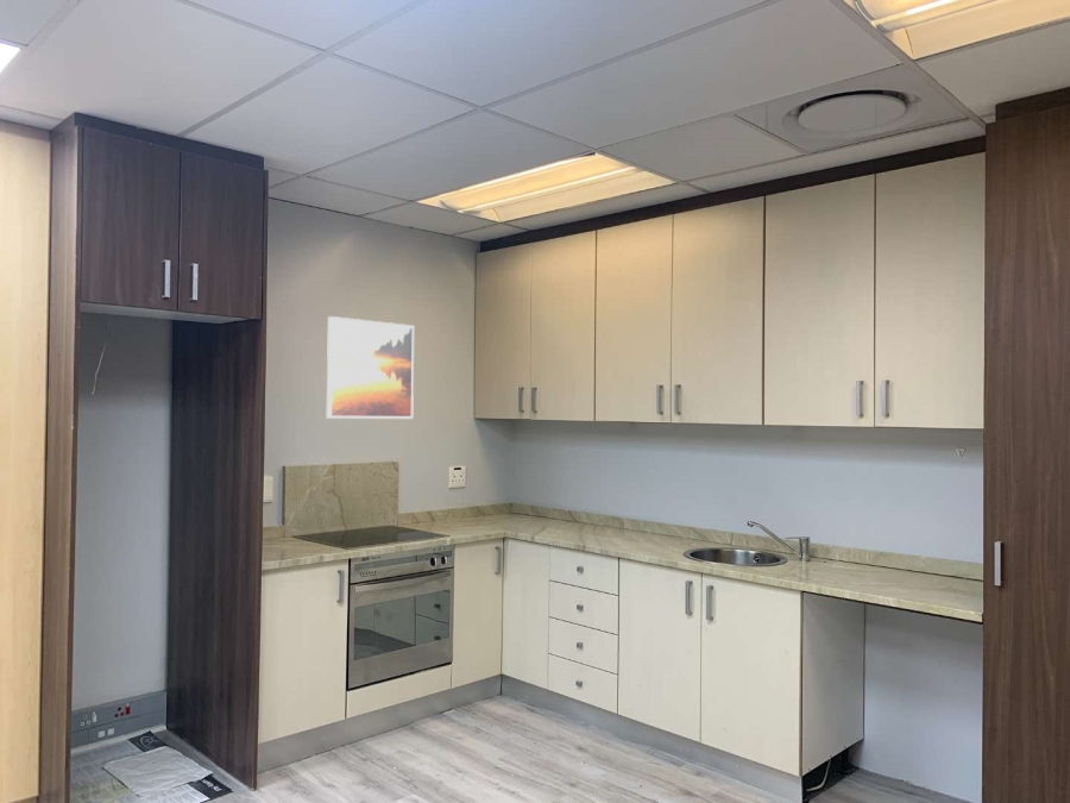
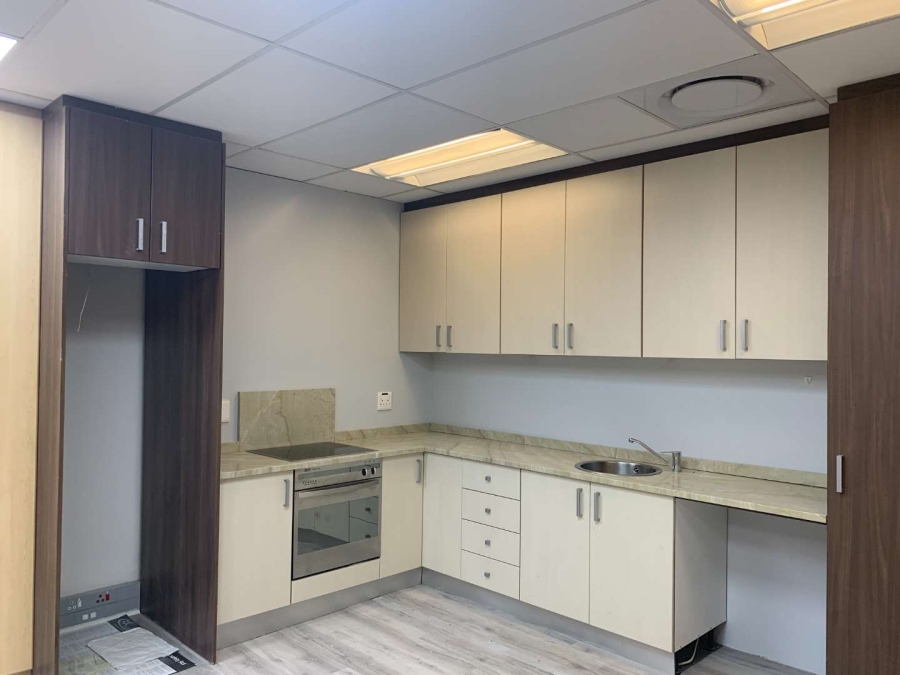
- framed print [326,315,415,420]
